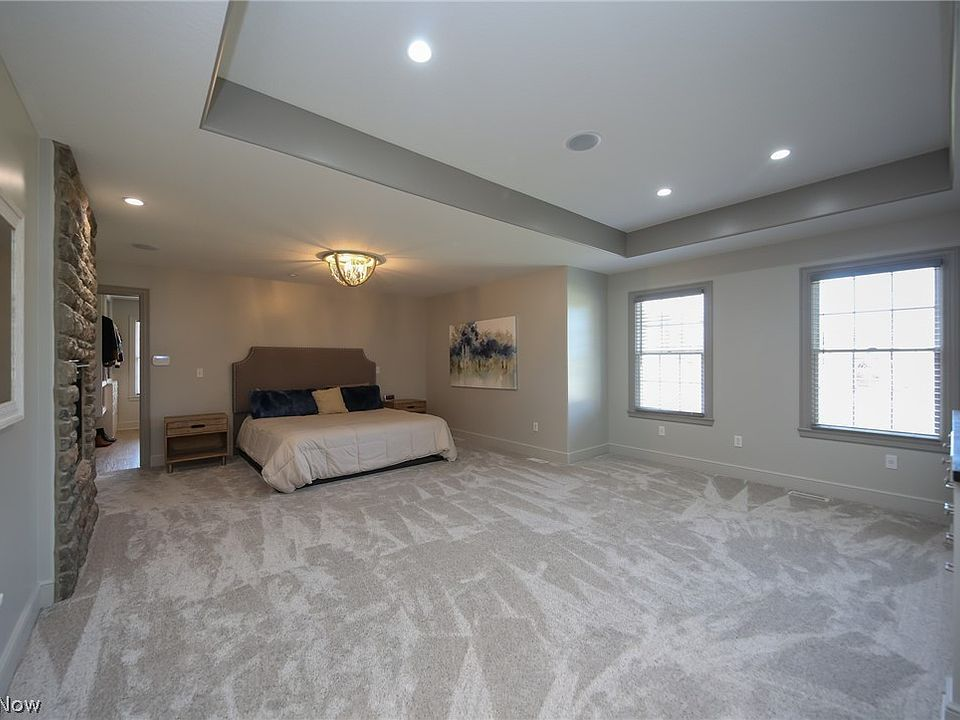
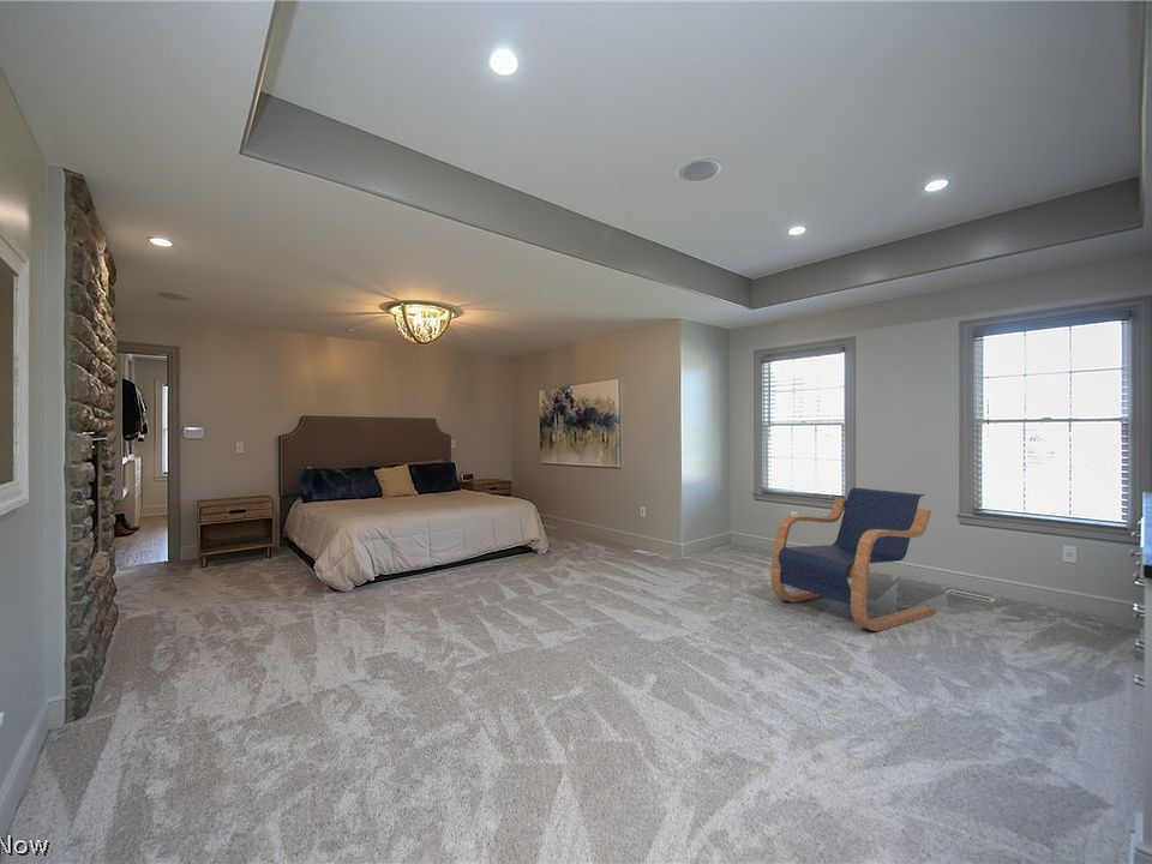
+ lounge chair [770,486,937,632]
